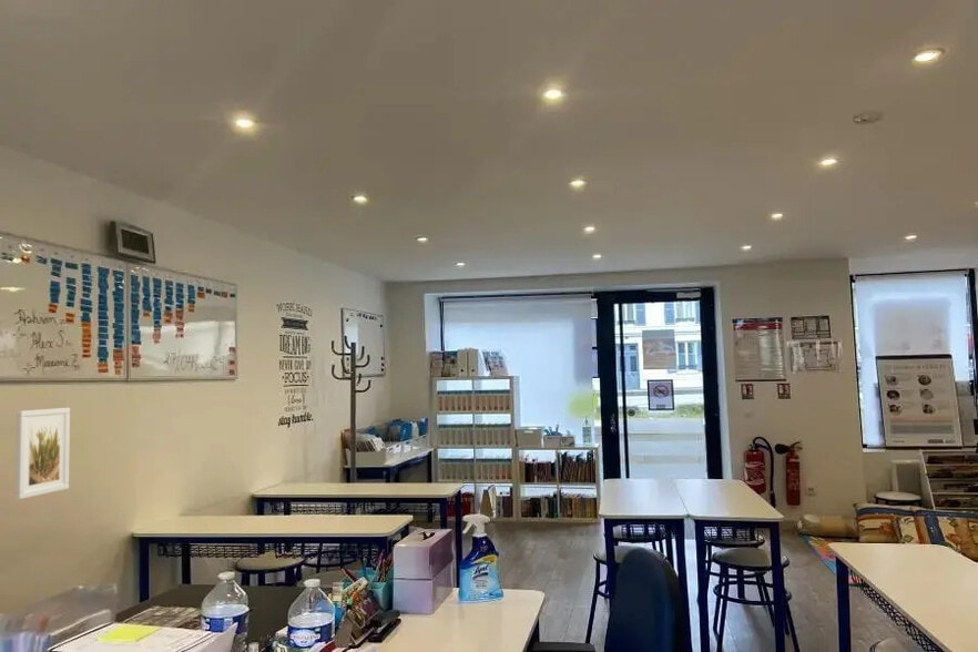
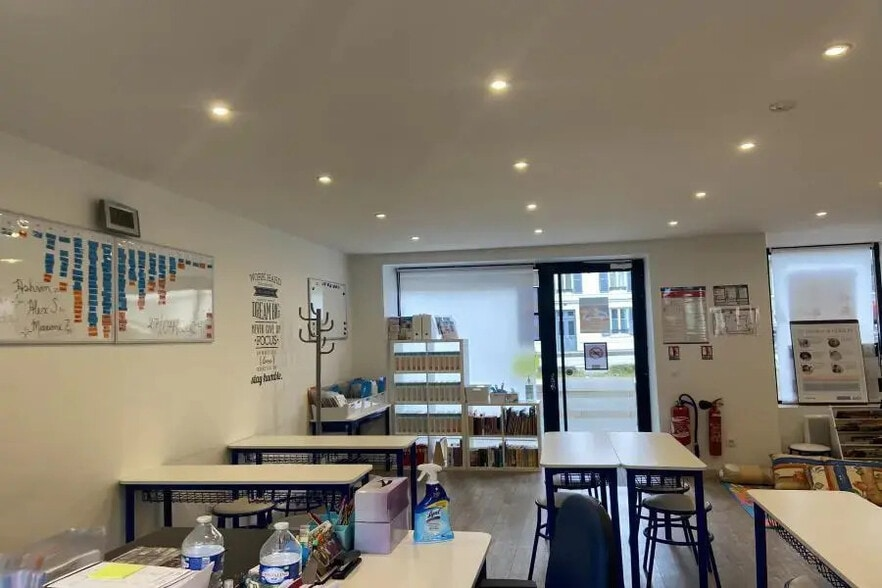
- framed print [14,407,71,500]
